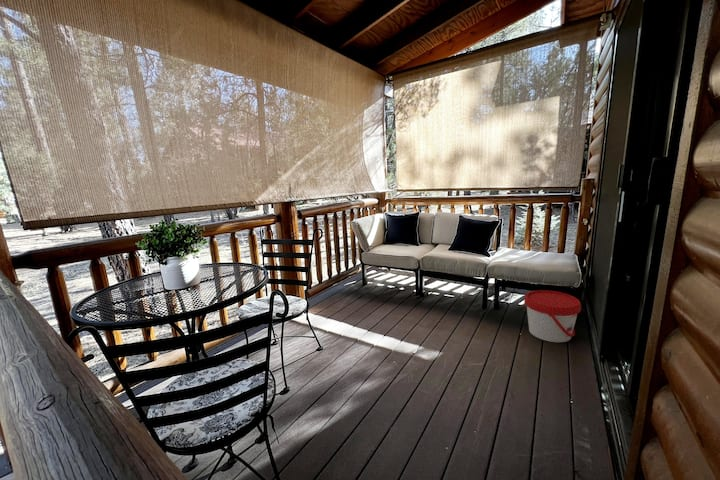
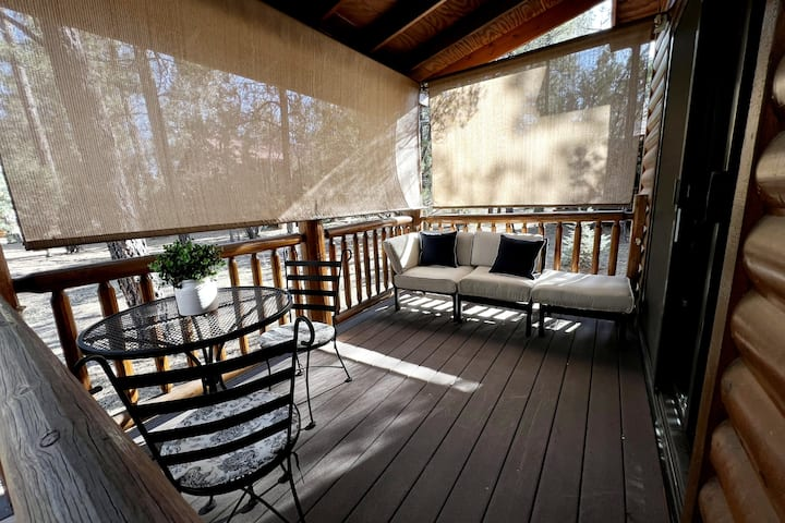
- bucket [523,289,582,343]
